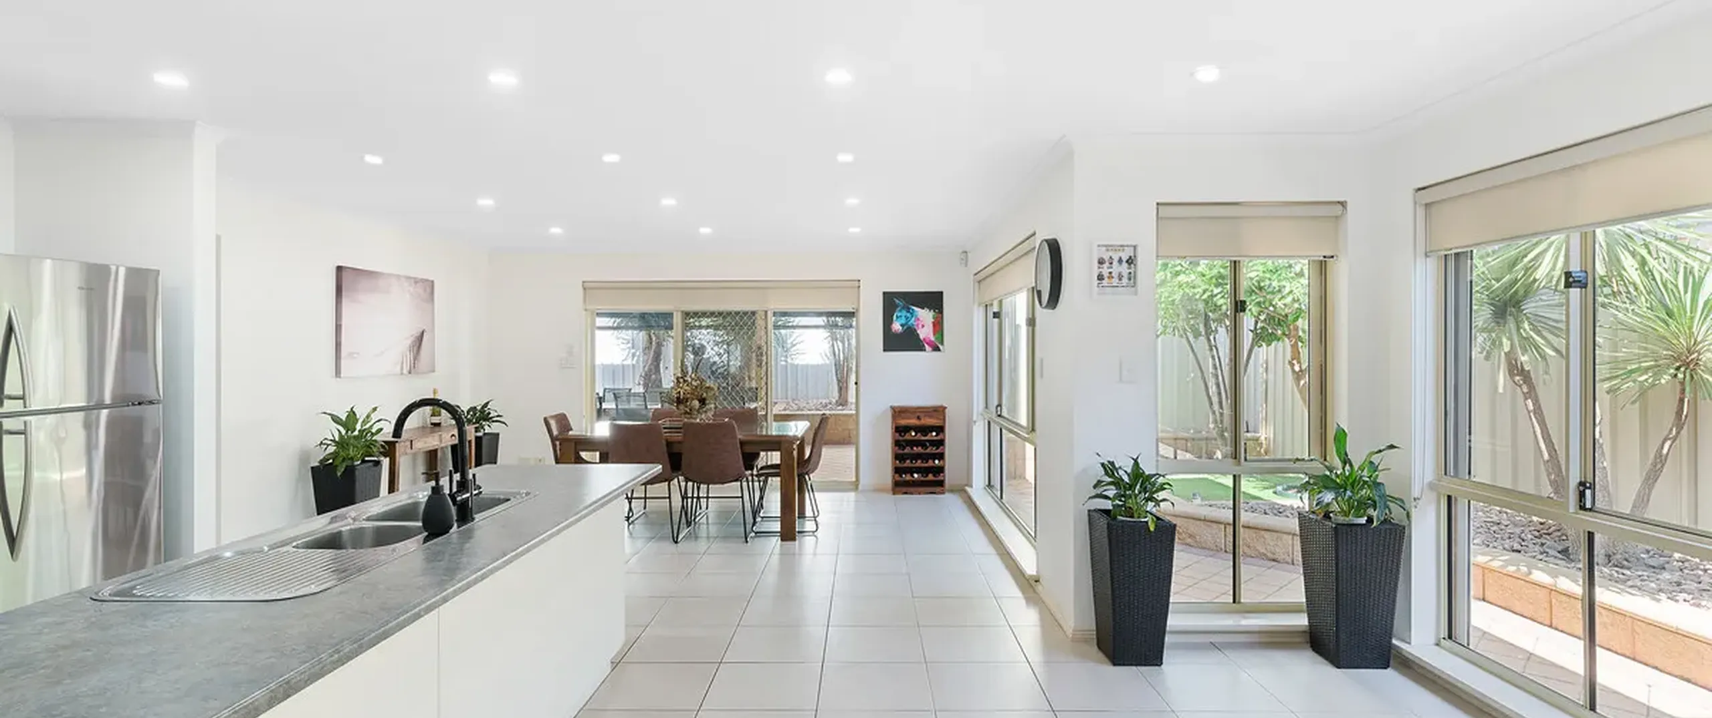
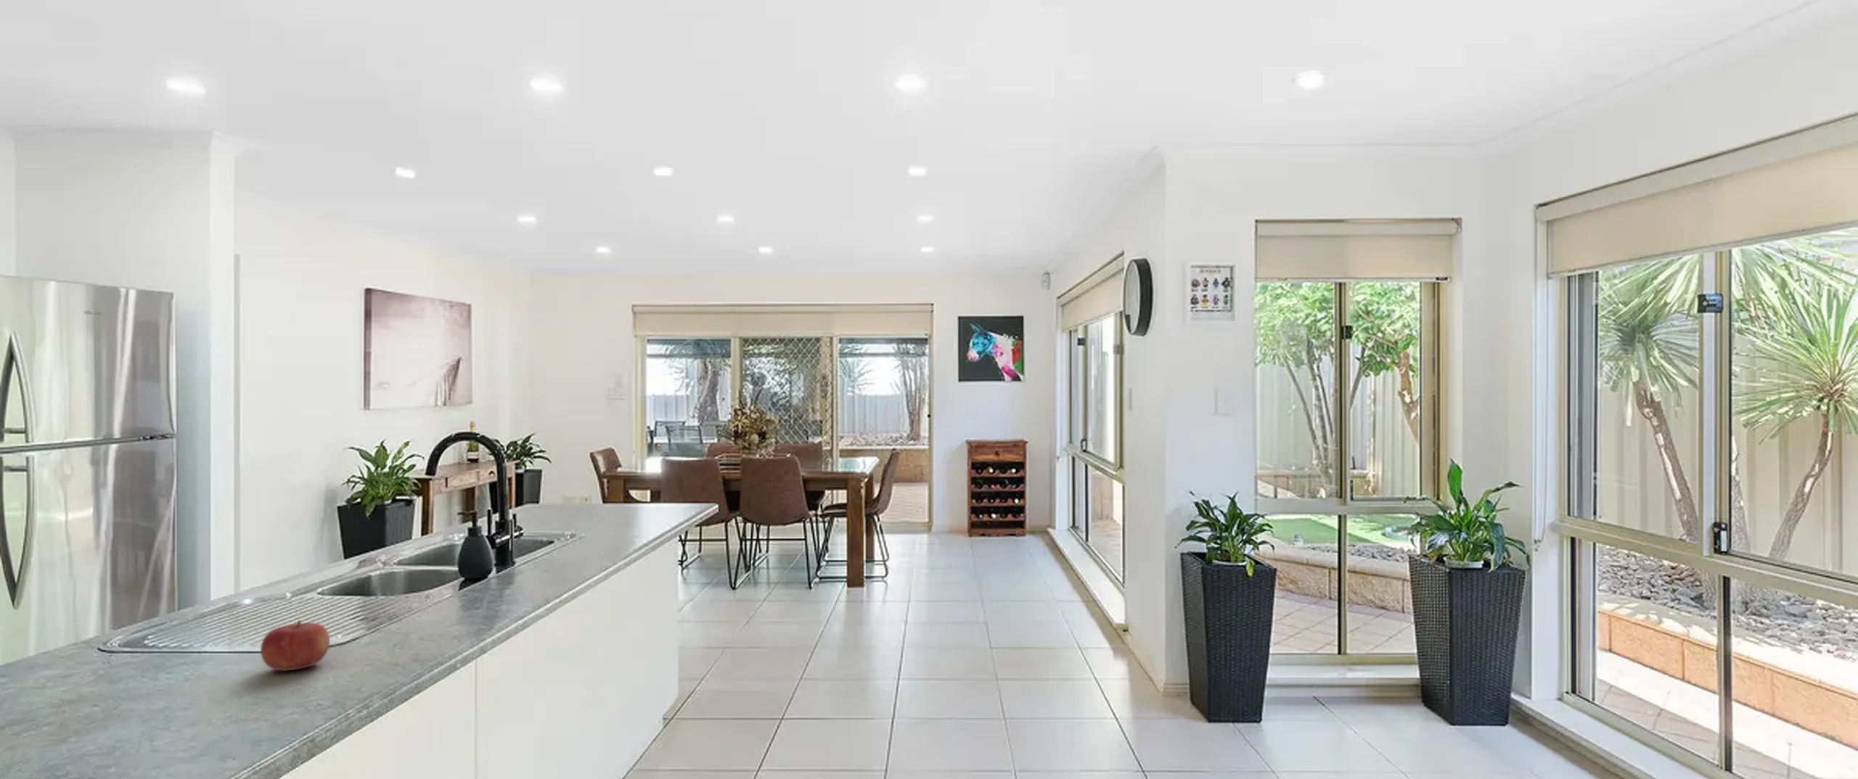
+ fruit [260,619,331,671]
